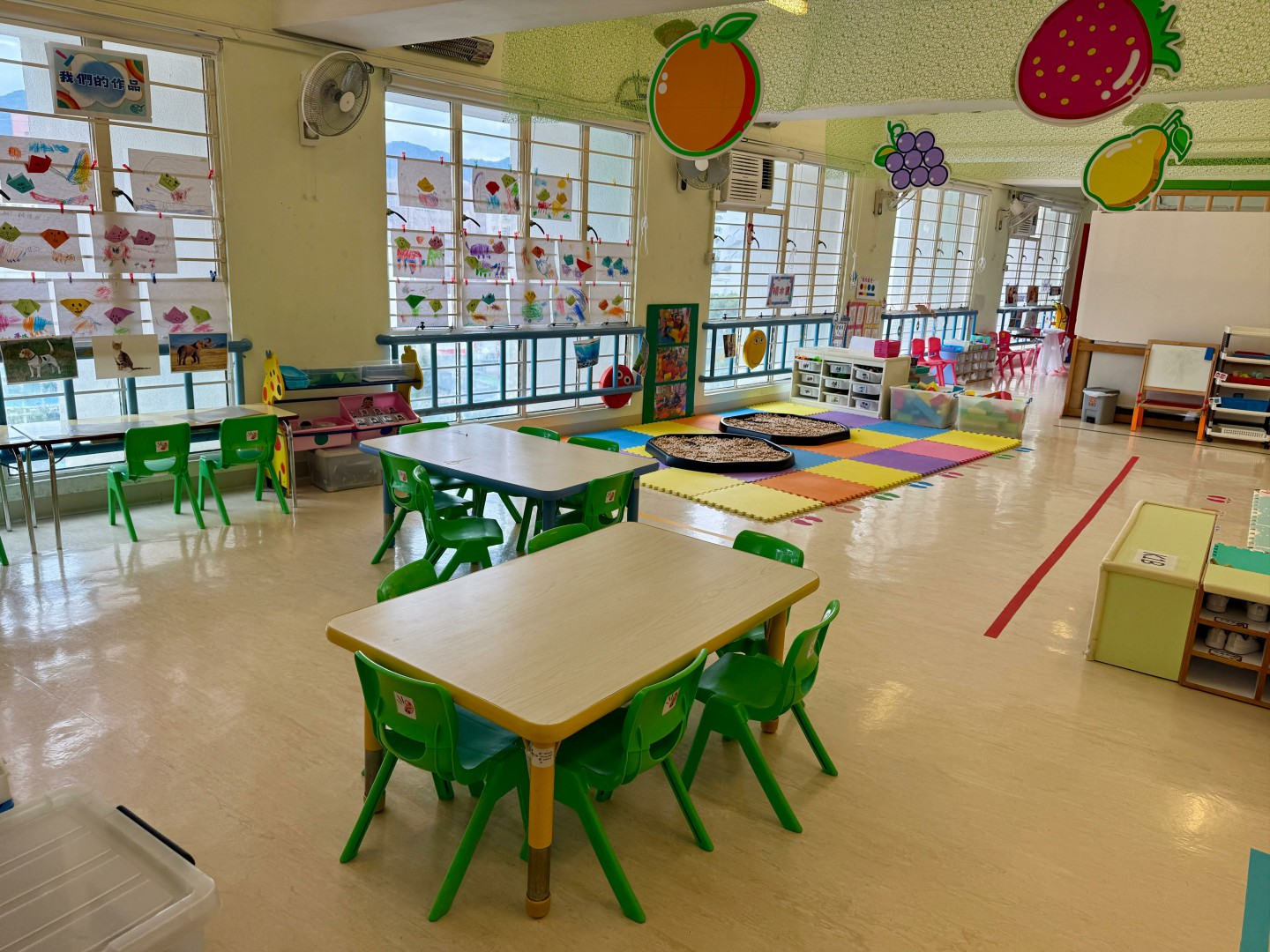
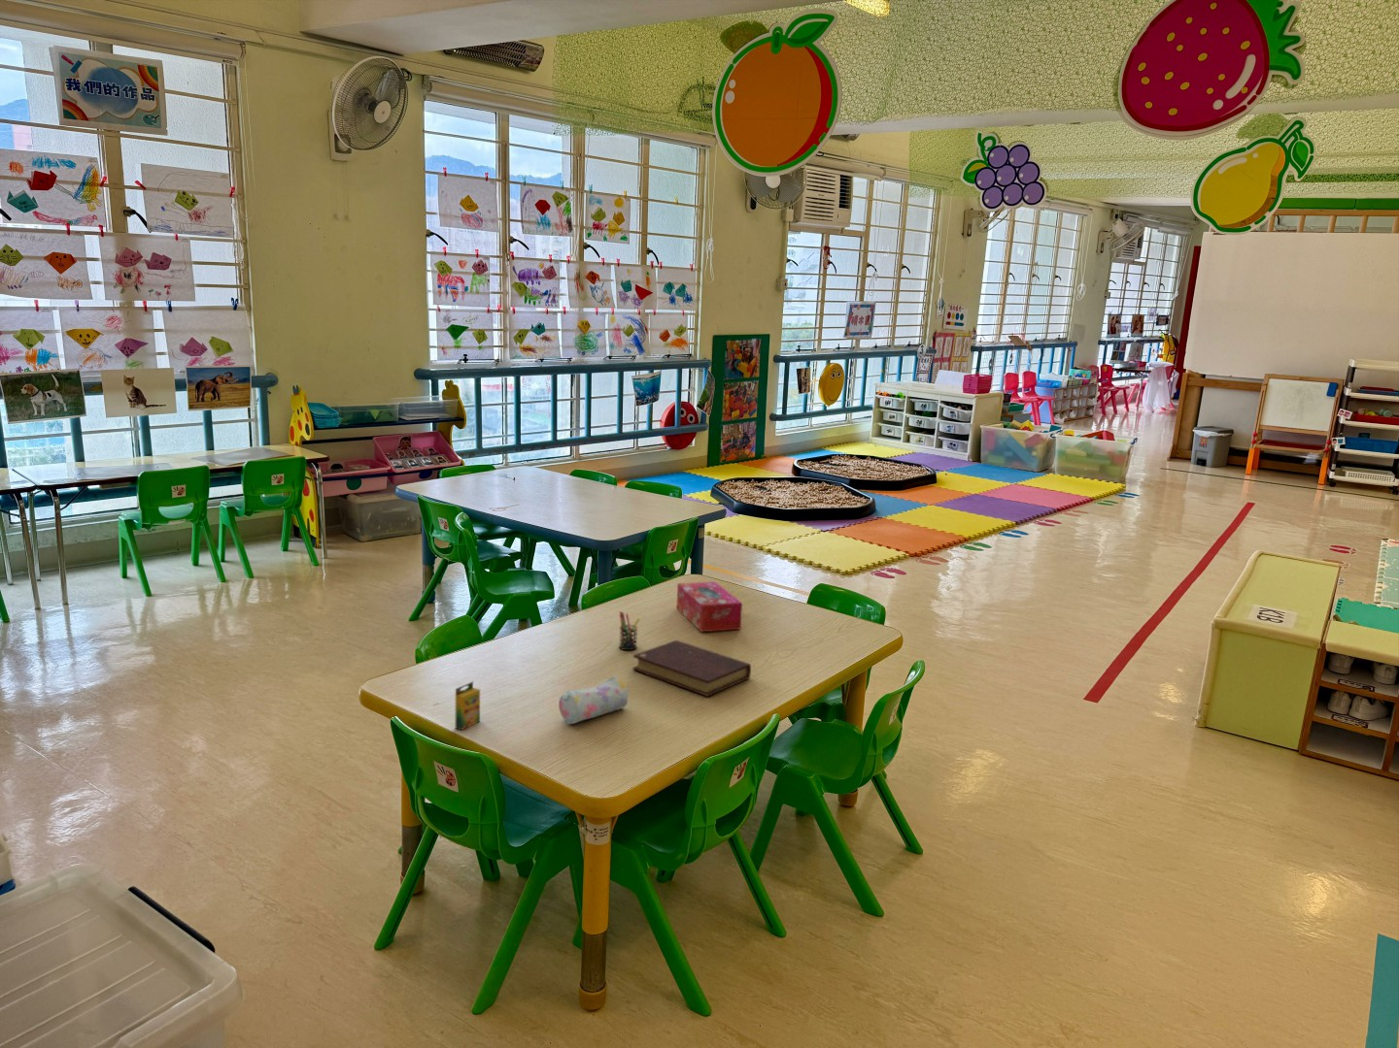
+ pen holder [618,610,641,651]
+ book [631,640,752,698]
+ tissue box [676,580,744,633]
+ pencil case [557,676,629,724]
+ crayon box [455,680,481,731]
